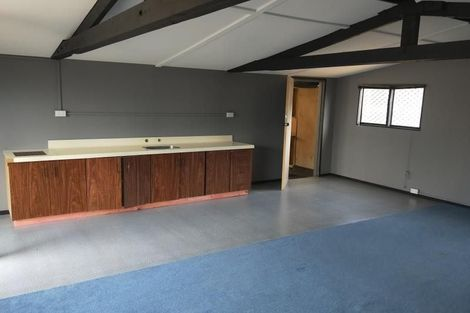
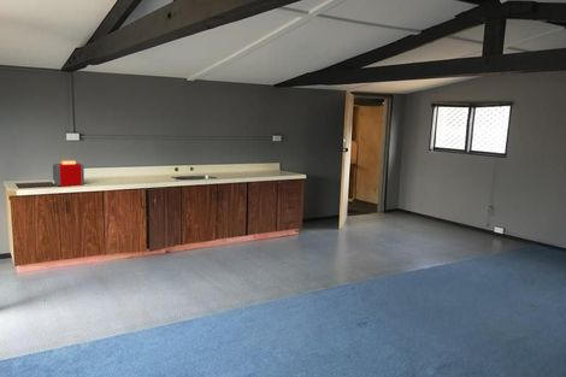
+ toaster [52,158,86,188]
